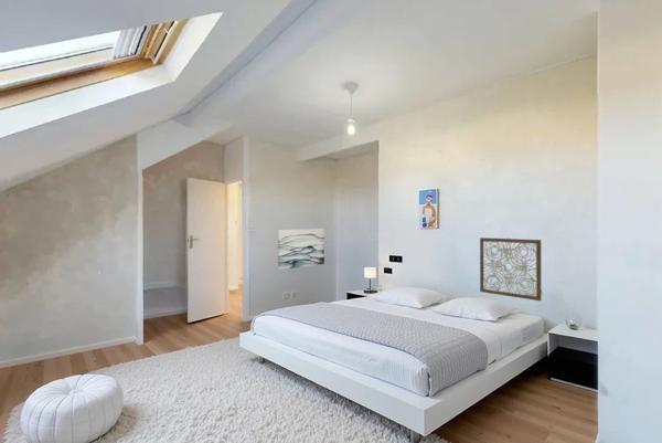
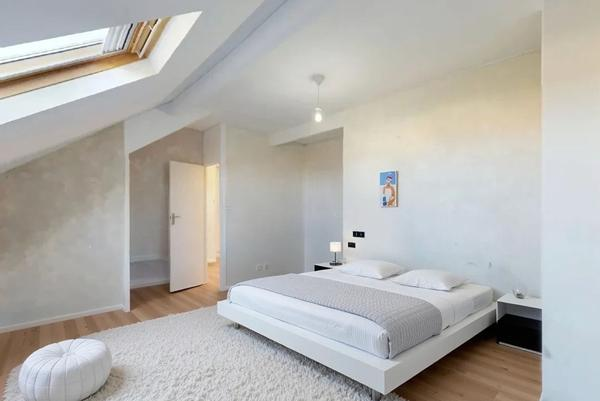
- wall art [479,236,542,302]
- wall art [277,228,325,271]
